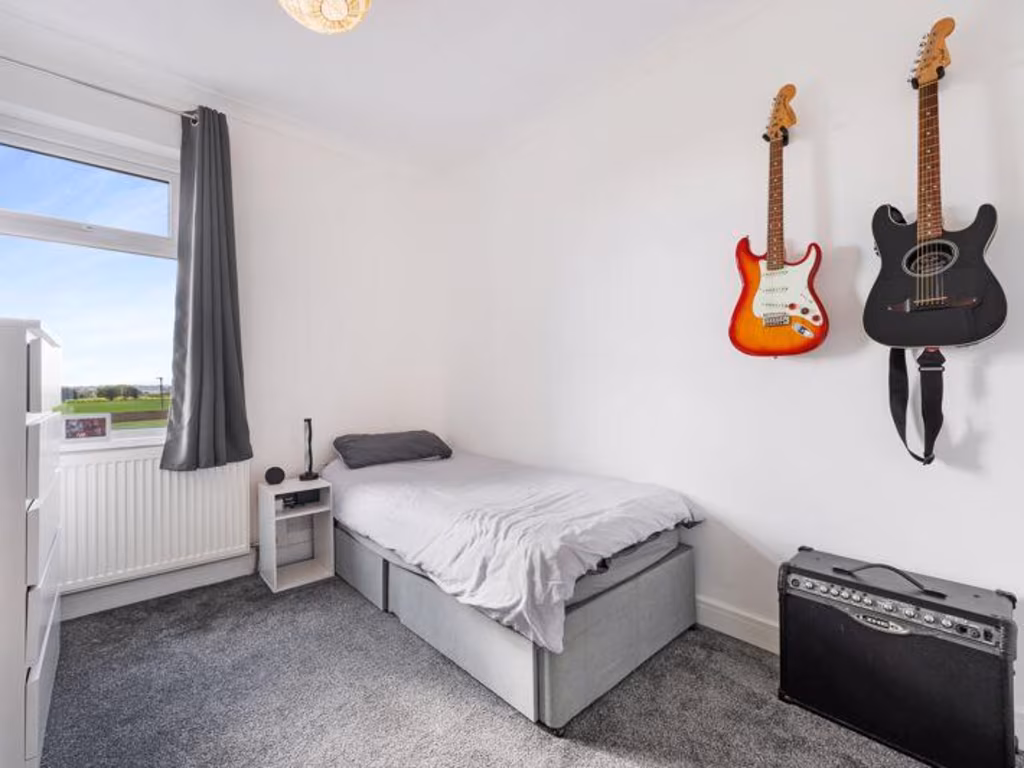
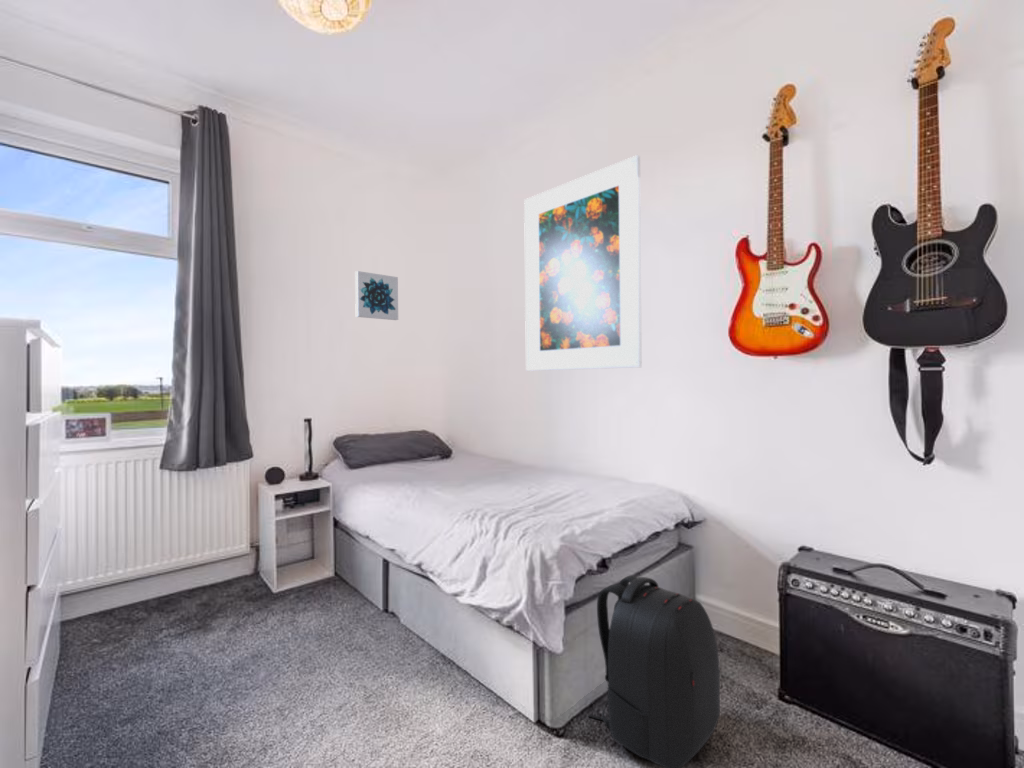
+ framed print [523,154,643,372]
+ backpack [587,575,721,768]
+ wall art [354,270,399,321]
